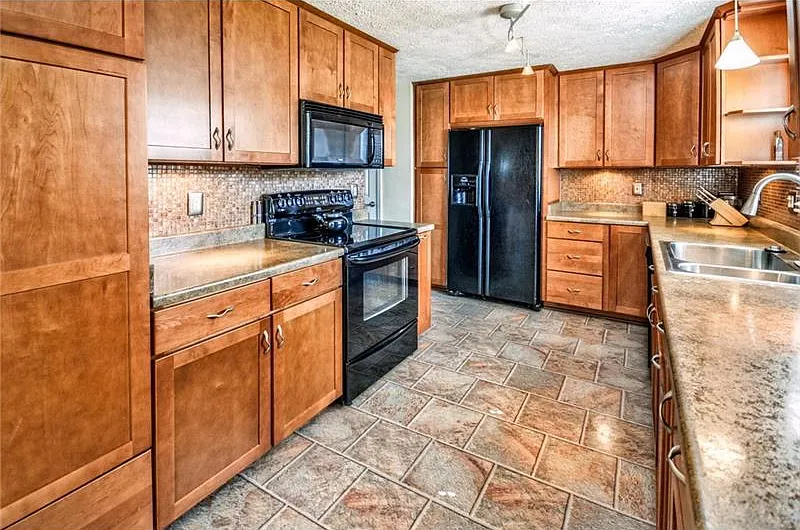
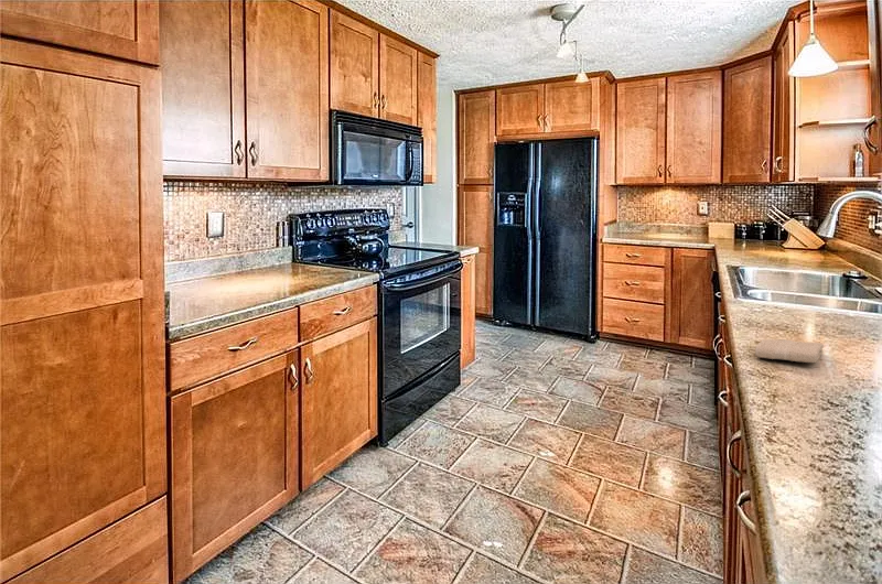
+ washcloth [754,338,825,364]
